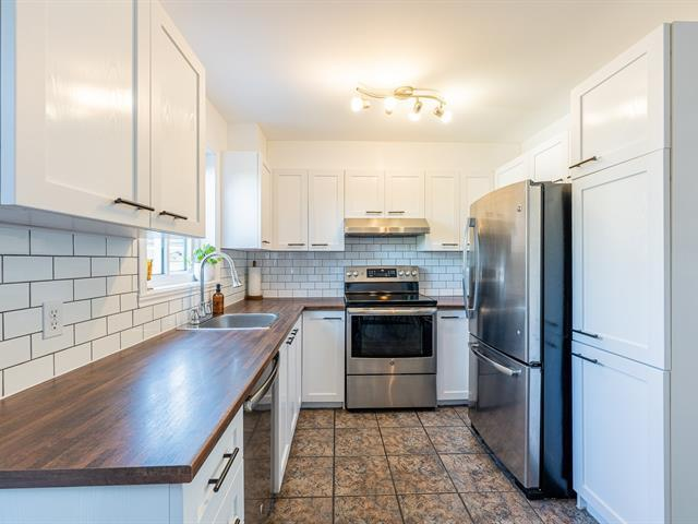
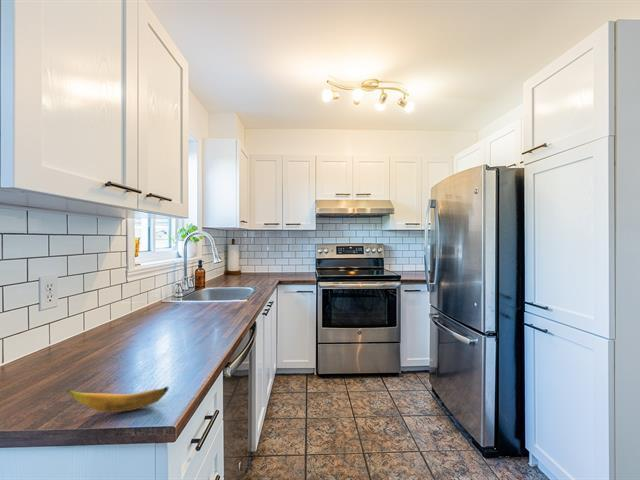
+ banana [66,386,169,413]
